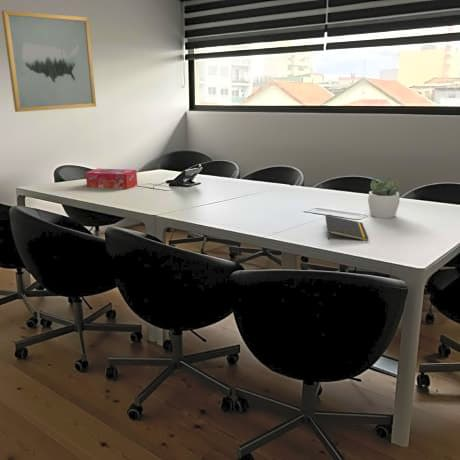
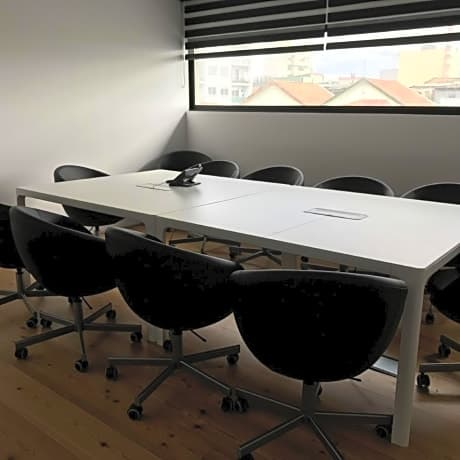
- succulent plant [367,177,401,219]
- notepad [324,214,369,242]
- tissue box [85,168,138,190]
- wall art [1,10,97,113]
